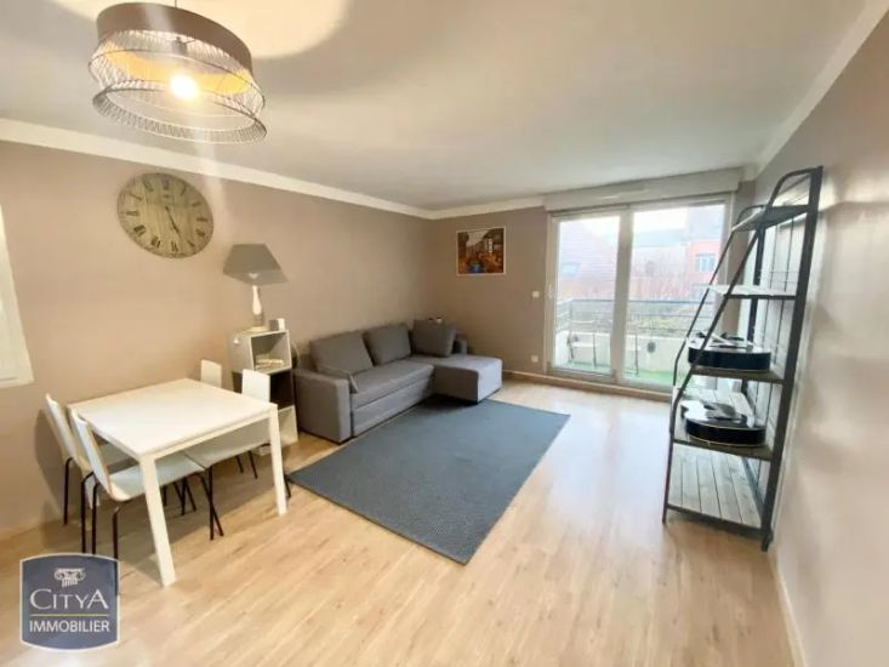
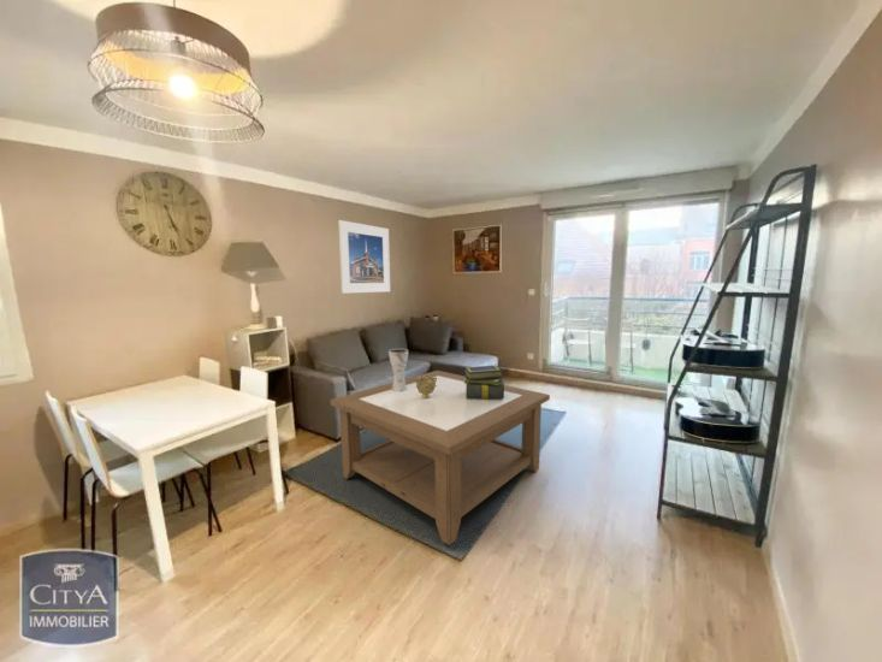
+ vase [387,348,409,391]
+ decorative bowl [415,376,437,398]
+ coffee table [330,370,551,546]
+ stack of books [463,363,505,400]
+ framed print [337,219,391,295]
